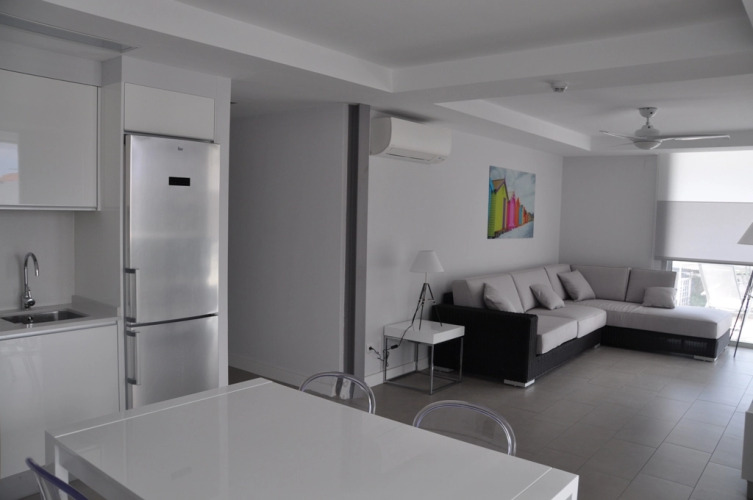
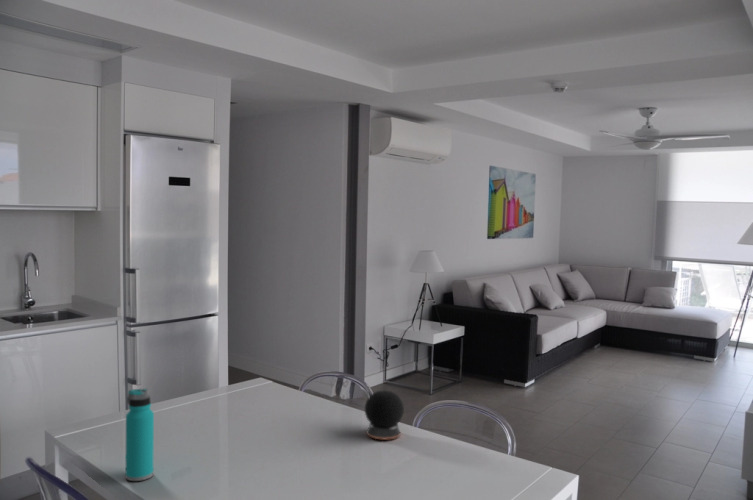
+ water bottle [124,387,155,482]
+ speaker [364,389,405,441]
